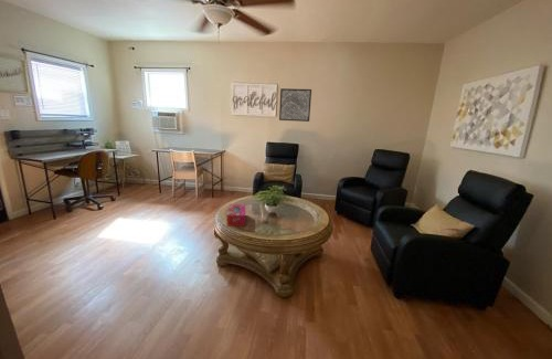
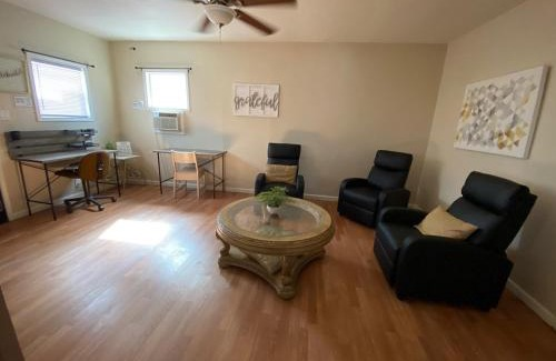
- tissue box [226,203,246,228]
- wall art [278,87,312,123]
